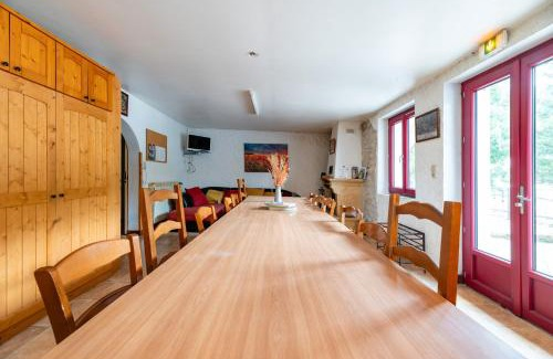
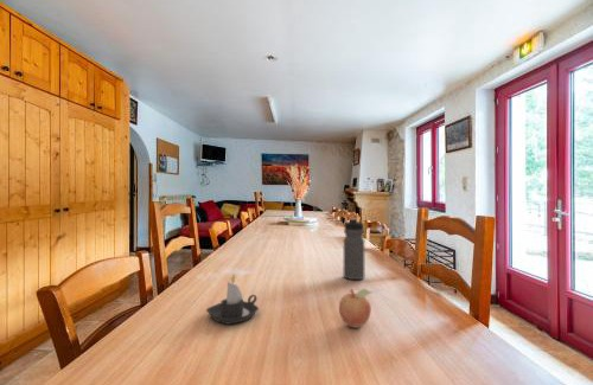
+ fruit [338,288,372,329]
+ water bottle [343,217,365,281]
+ candle [205,272,260,326]
